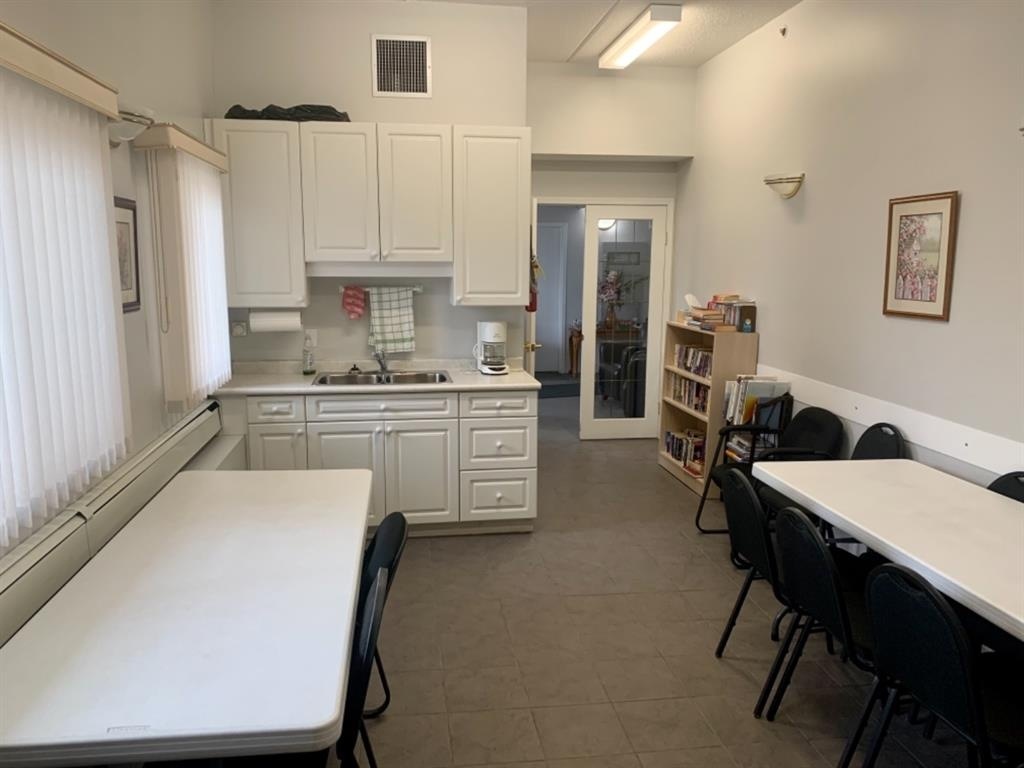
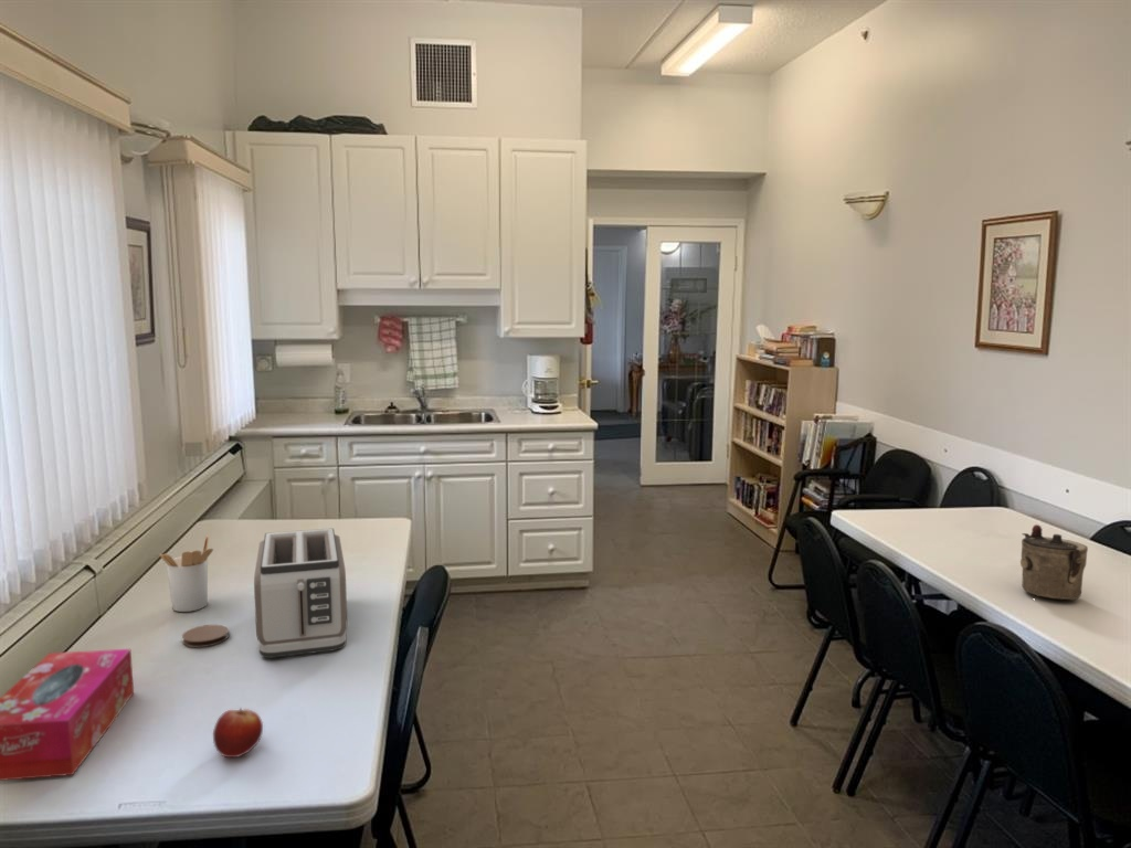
+ teapot [1019,523,1089,601]
+ utensil holder [158,534,214,613]
+ toaster [253,527,348,659]
+ coaster [181,624,230,648]
+ fruit [212,707,264,759]
+ tissue box [0,648,135,782]
